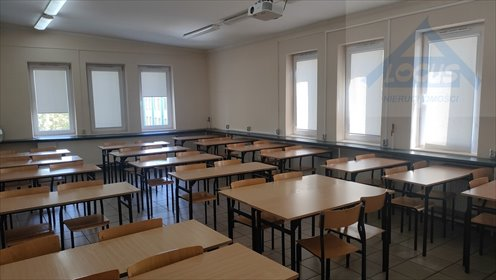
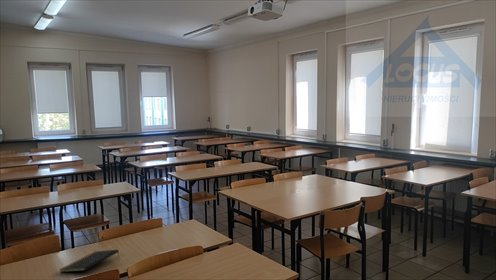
+ notepad [58,249,120,273]
